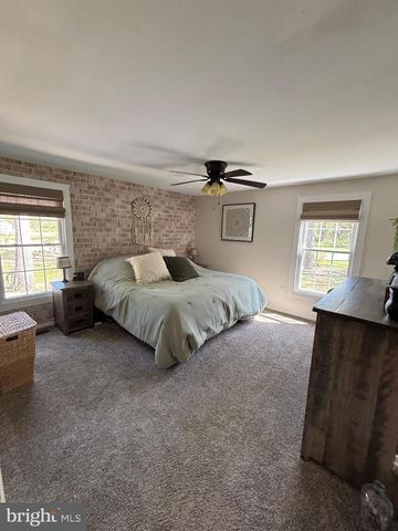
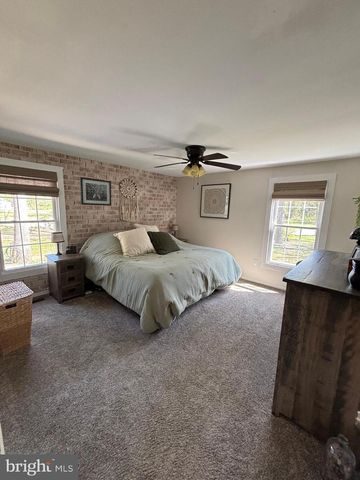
+ wall art [79,176,112,207]
